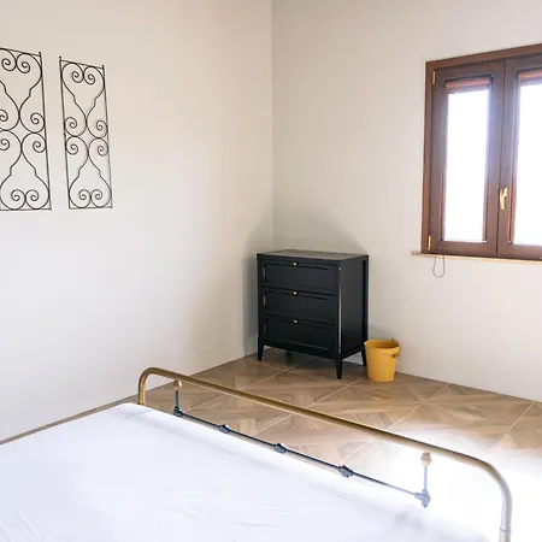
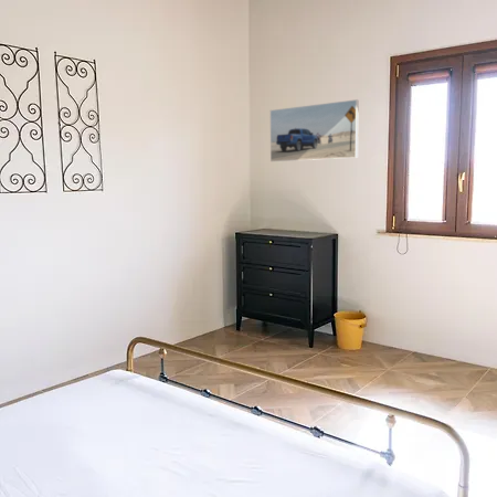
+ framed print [269,98,359,162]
